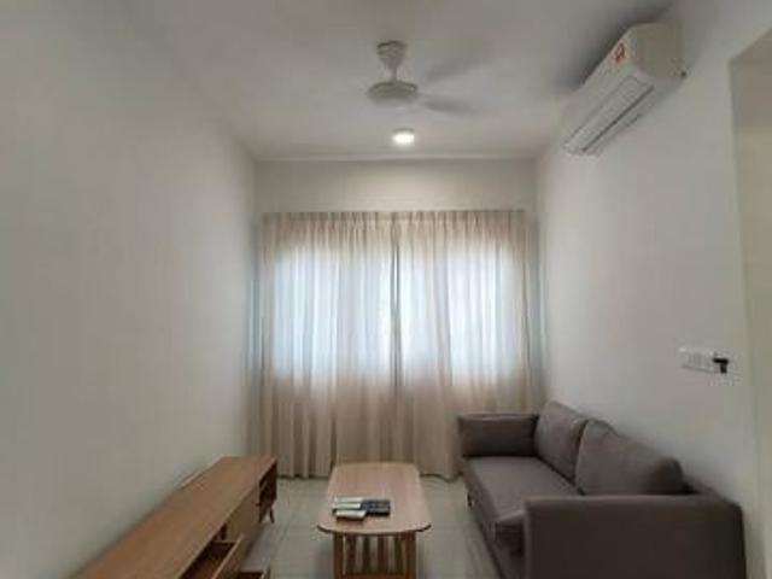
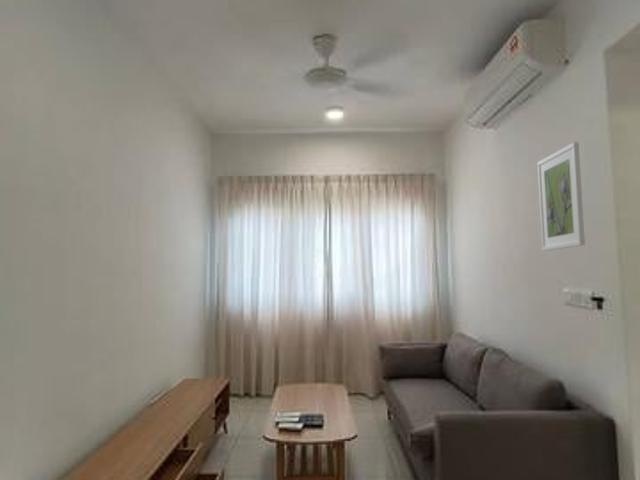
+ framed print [536,141,586,252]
